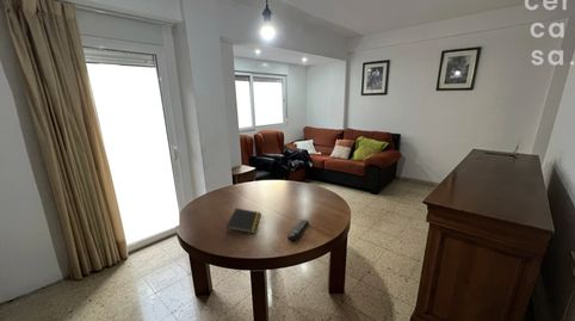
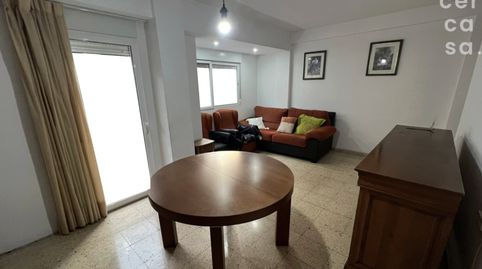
- remote control [286,218,310,242]
- notepad [224,208,262,235]
